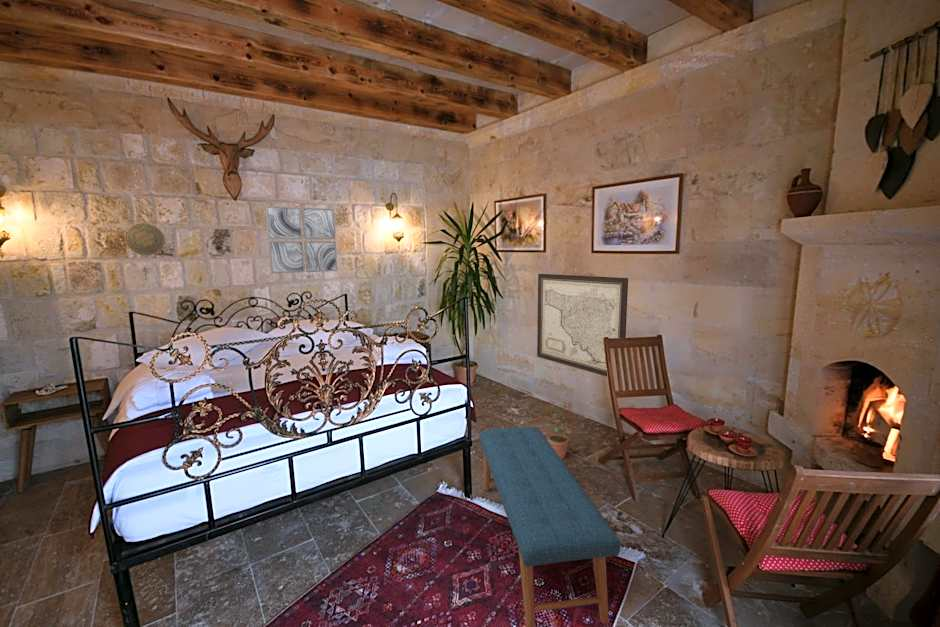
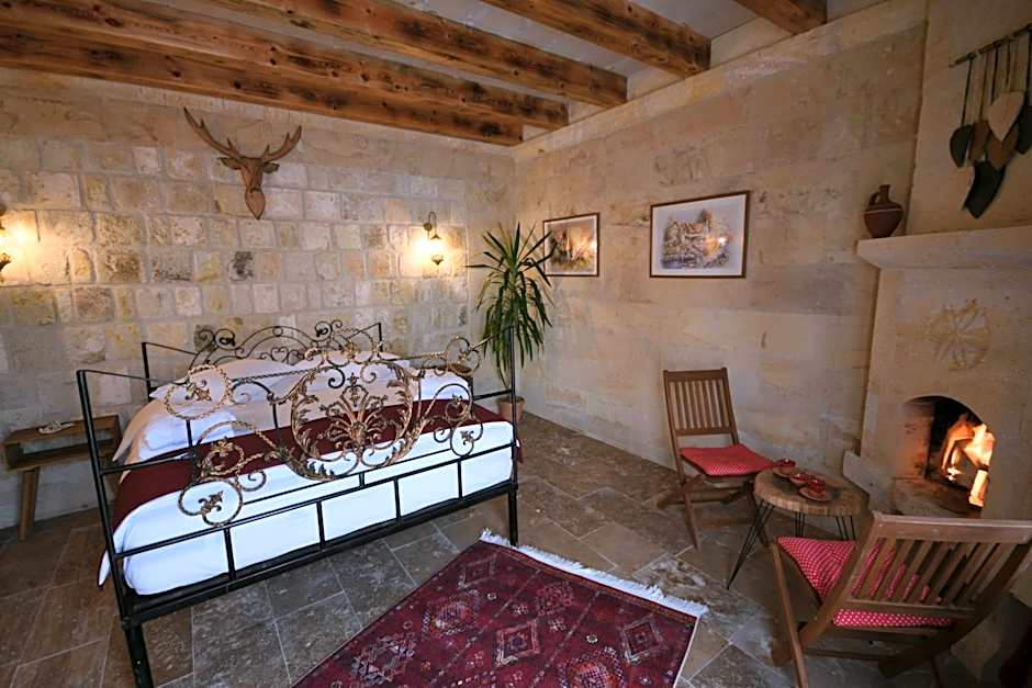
- wall art [264,205,338,274]
- wall art [536,273,629,378]
- potted plant [545,400,579,460]
- decorative plate [124,222,166,256]
- bench [478,426,621,627]
